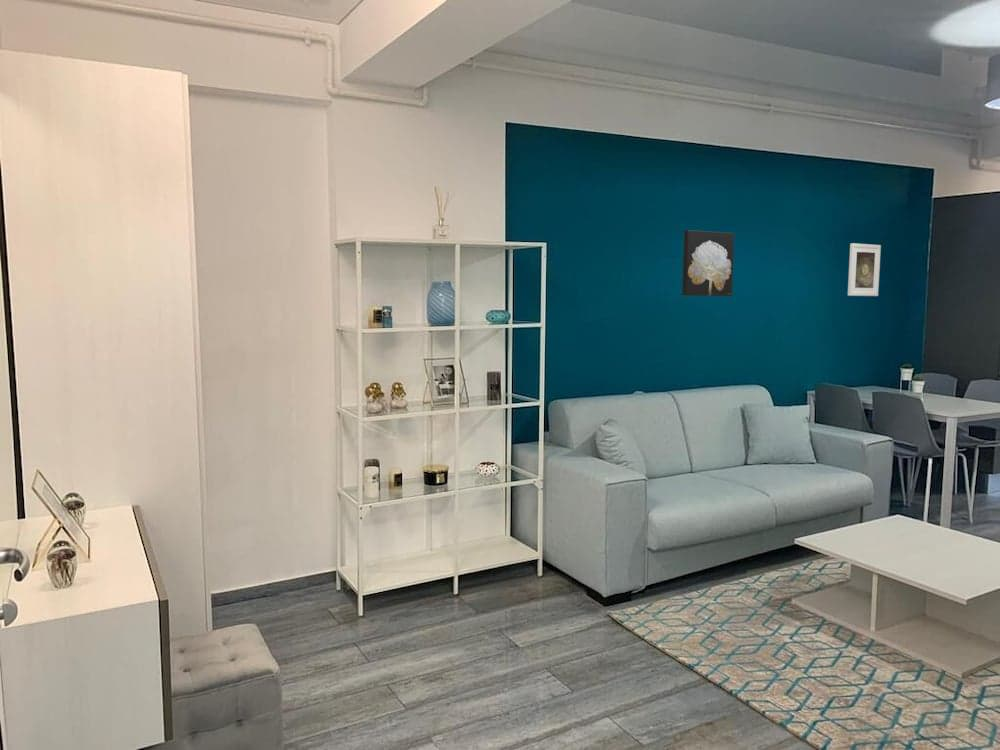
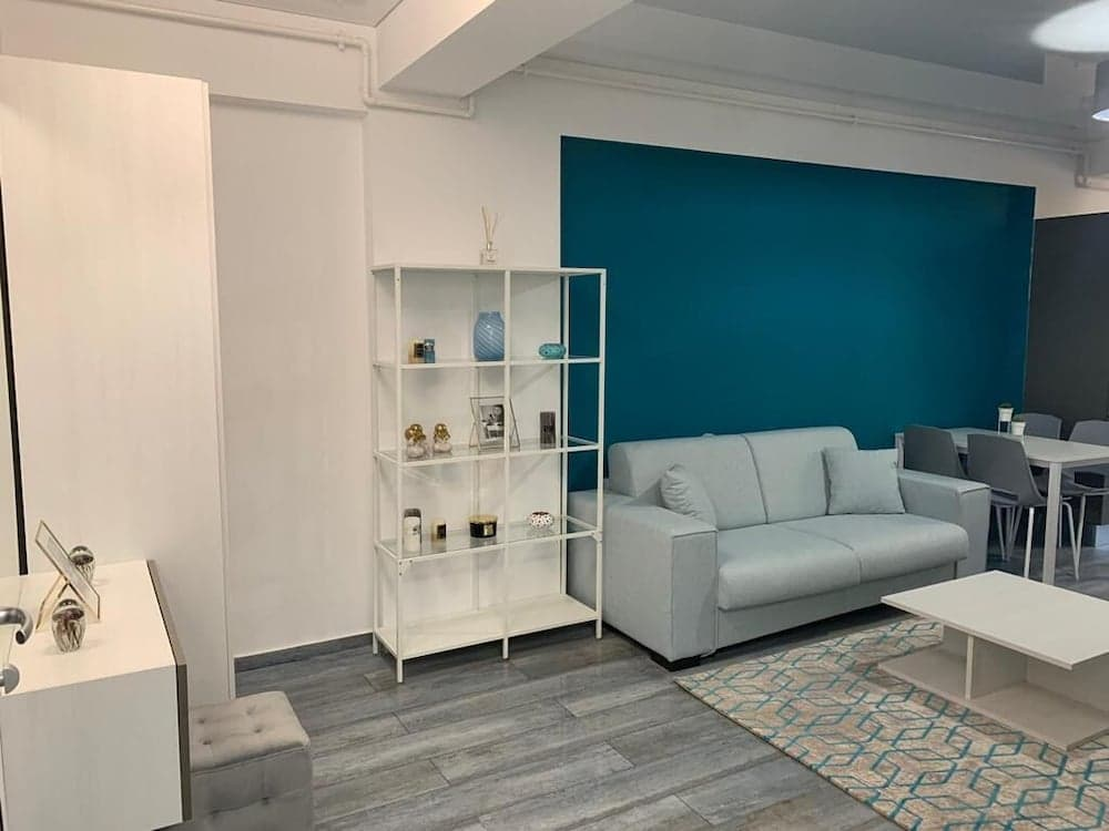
- wall art [681,229,735,297]
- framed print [847,242,882,297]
